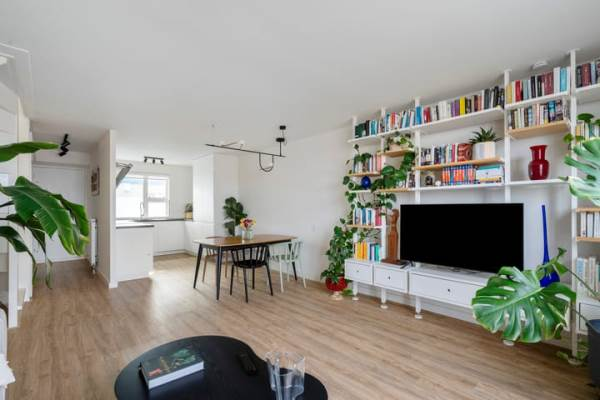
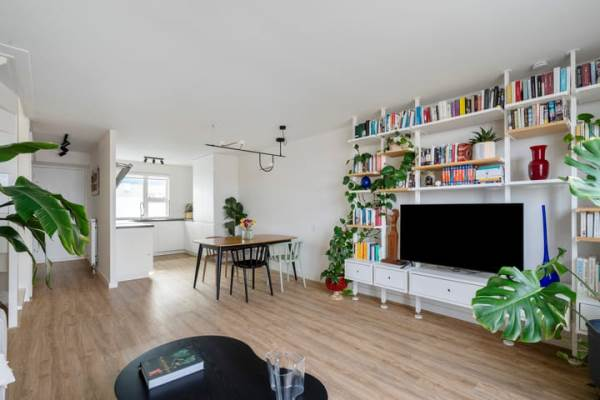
- remote control [236,349,258,376]
